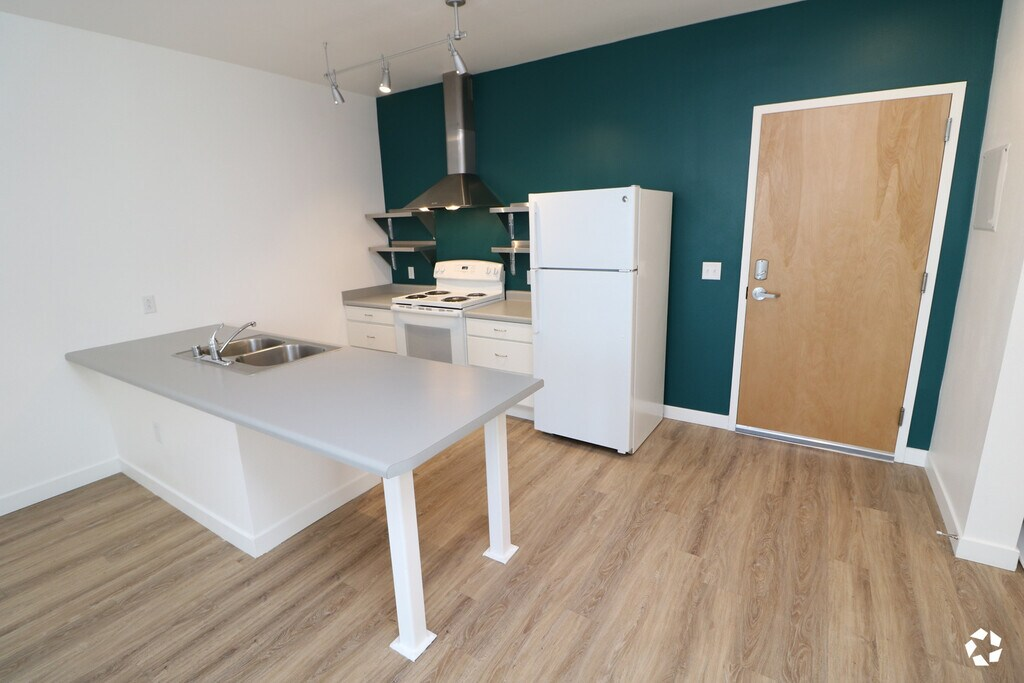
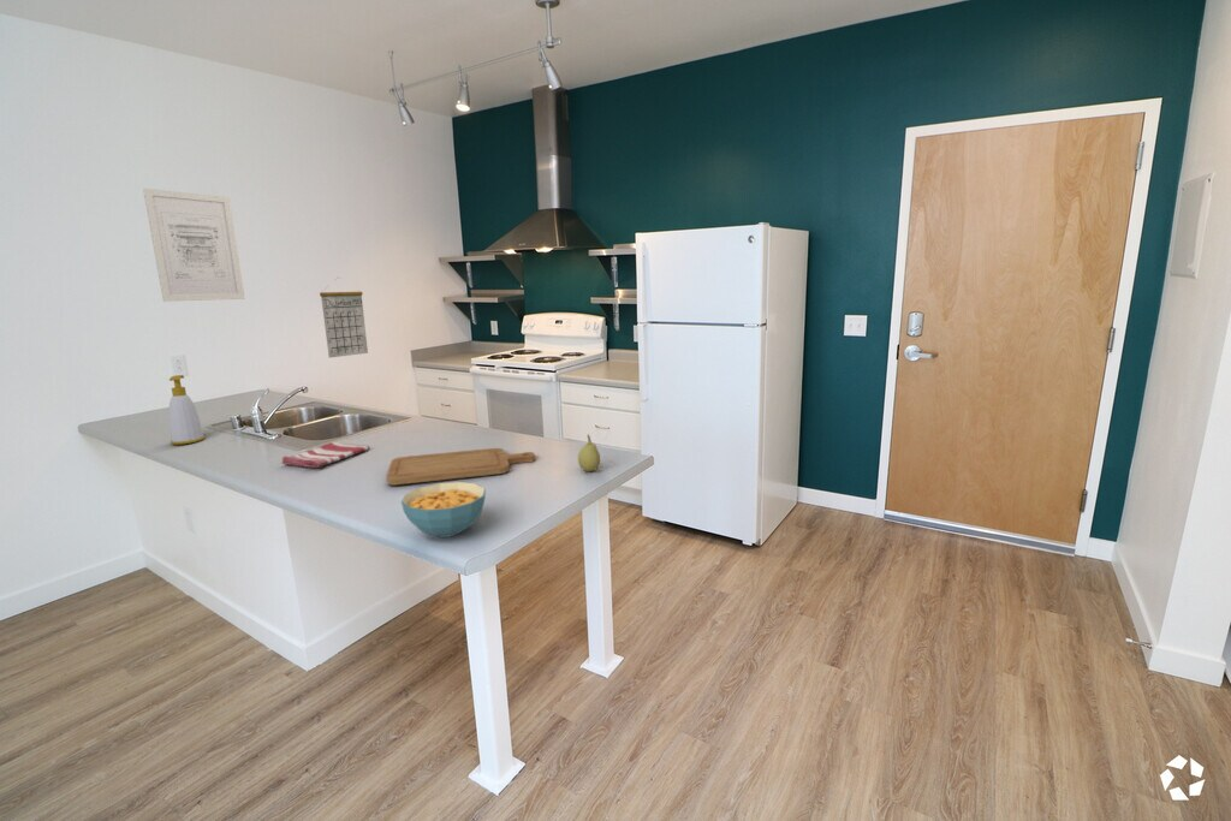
+ chopping board [385,447,536,486]
+ cereal bowl [400,481,487,539]
+ fruit [577,433,601,472]
+ dish towel [281,441,370,469]
+ soap bottle [167,374,206,446]
+ calendar [319,276,369,359]
+ wall art [142,188,245,303]
